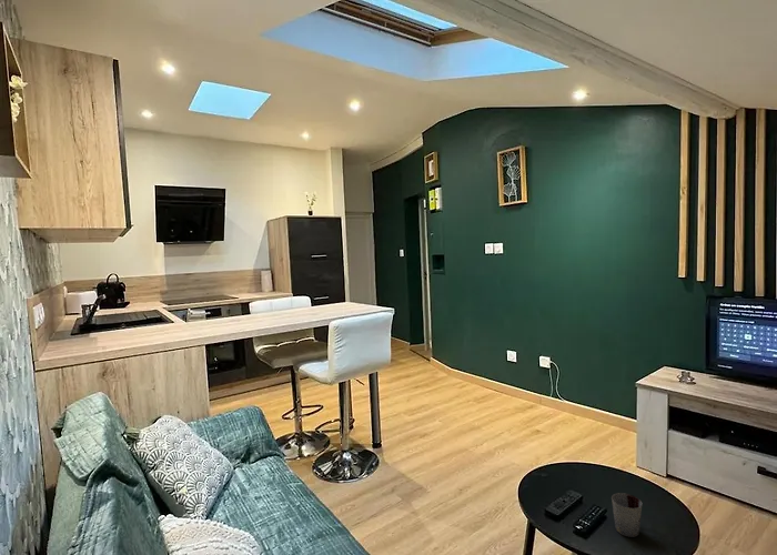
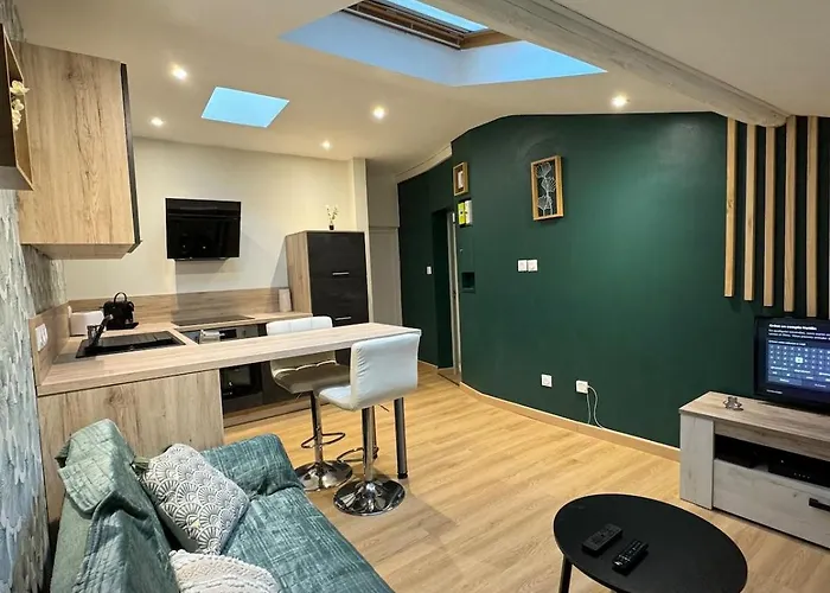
- cup [610,492,643,538]
